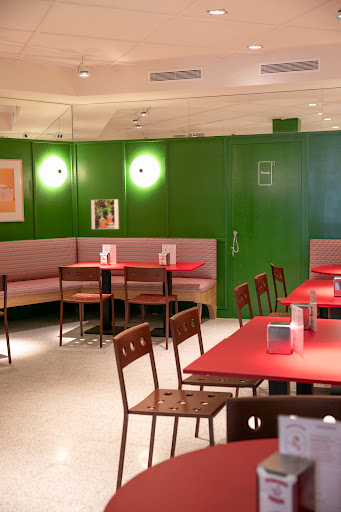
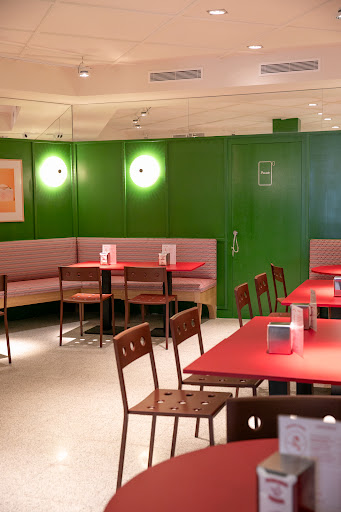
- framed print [90,198,120,230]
